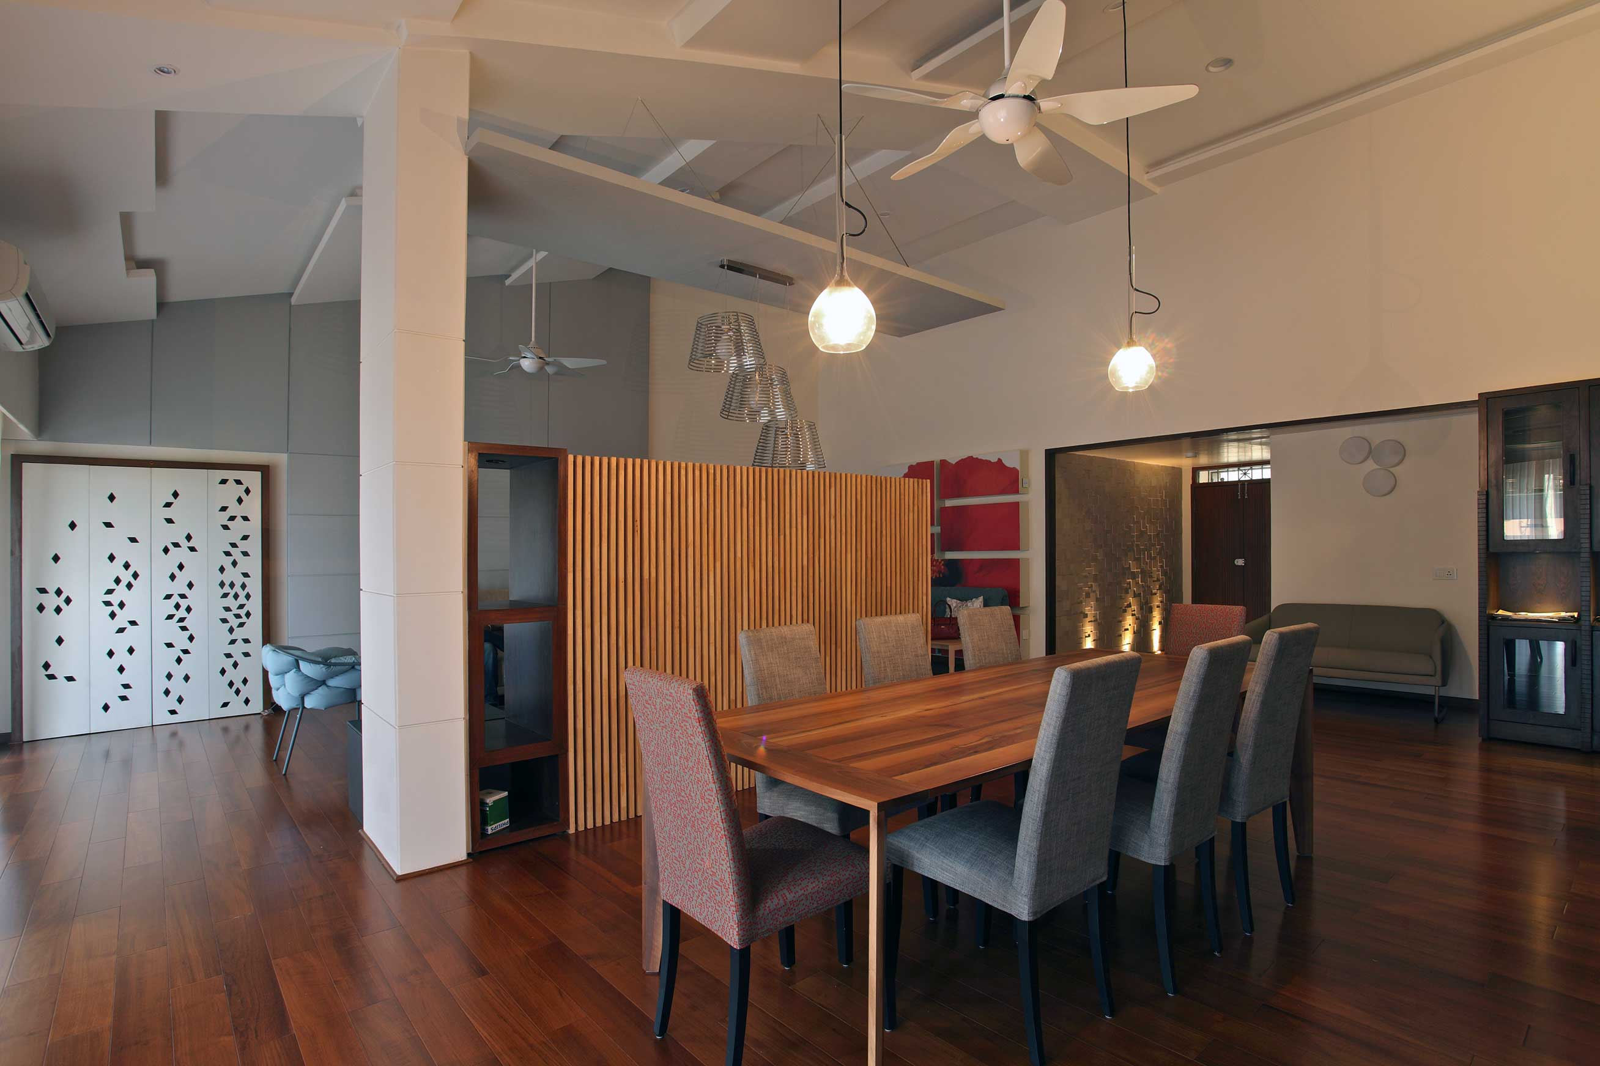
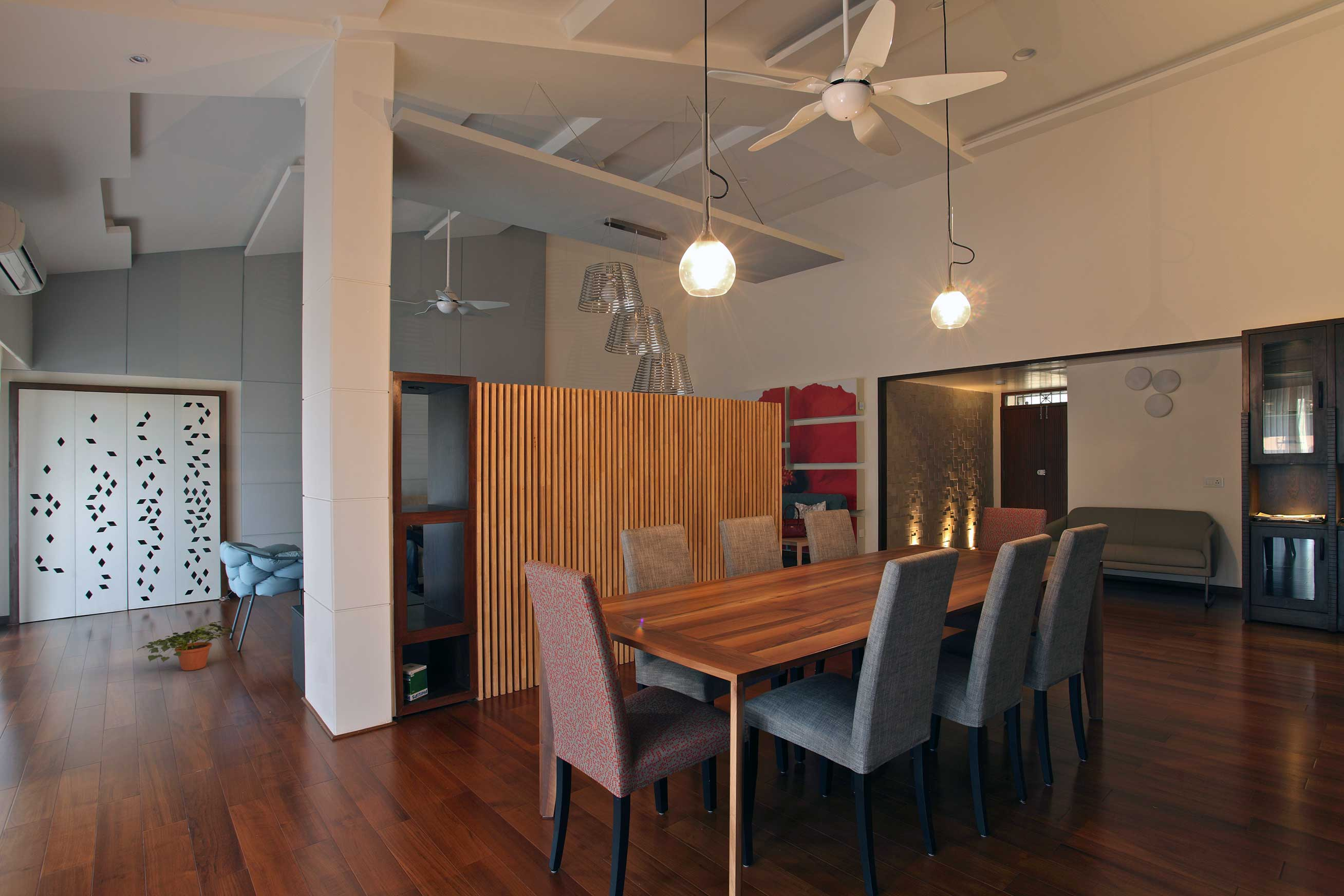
+ potted plant [137,621,233,671]
